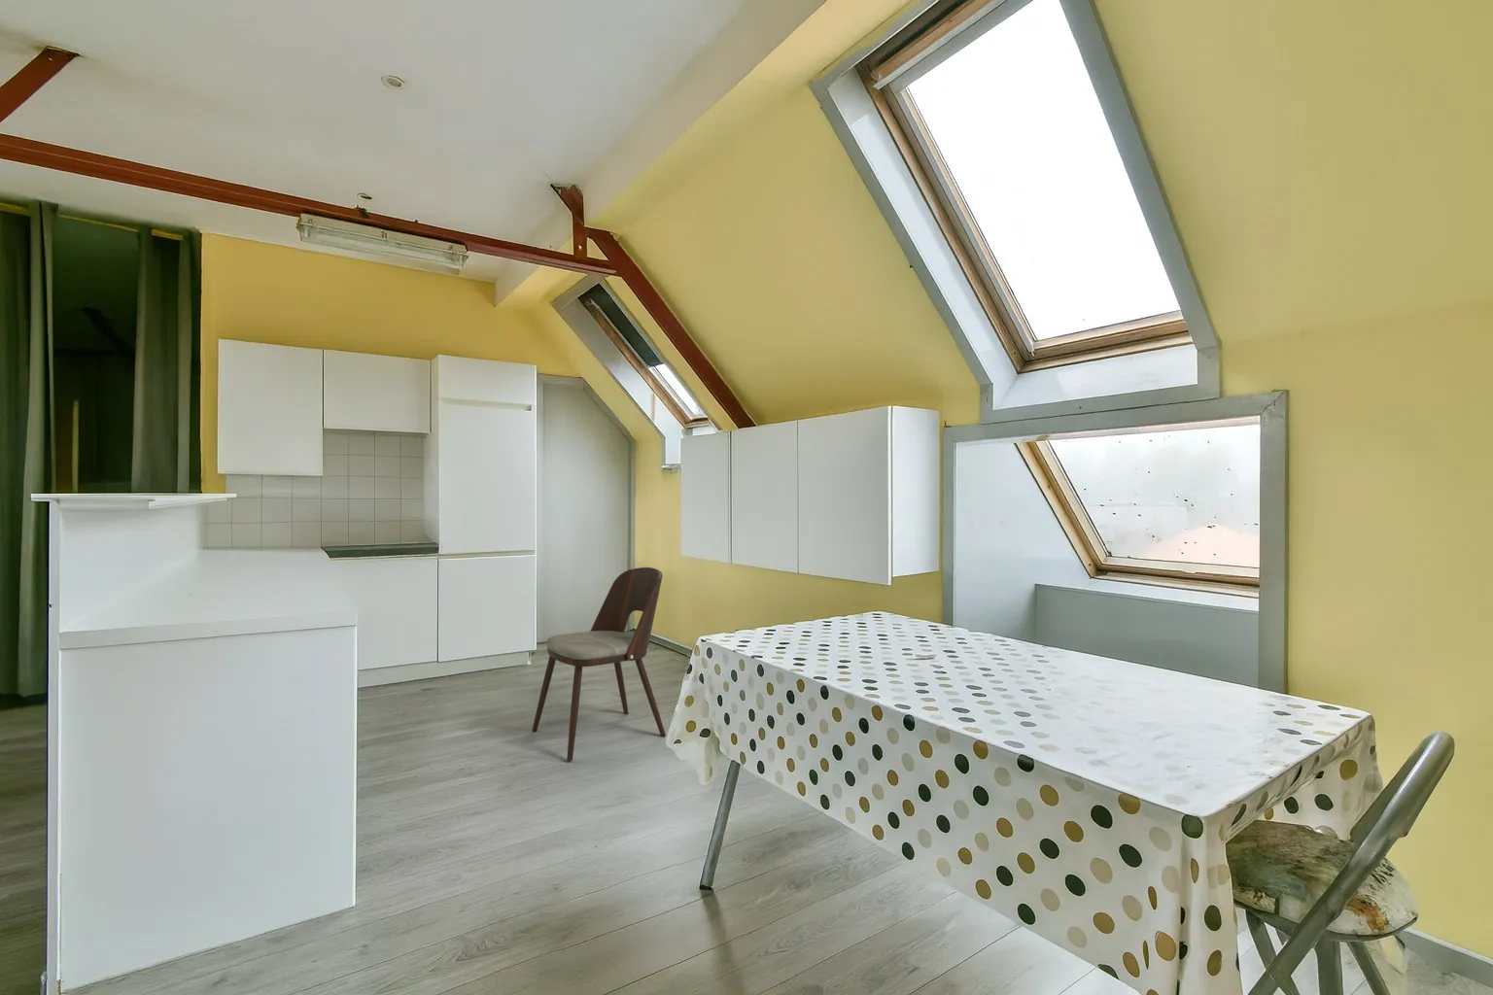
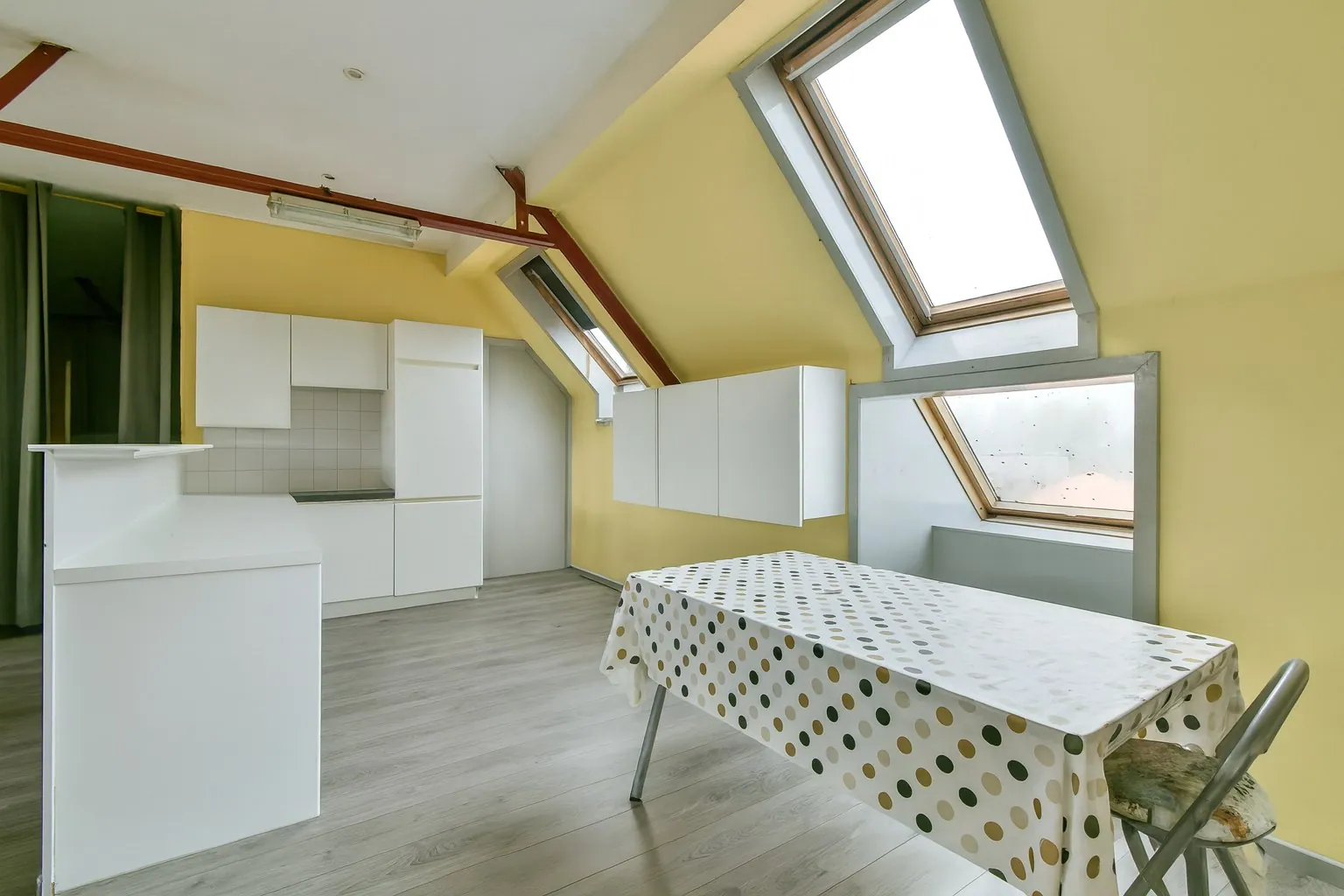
- dining chair [532,566,667,762]
